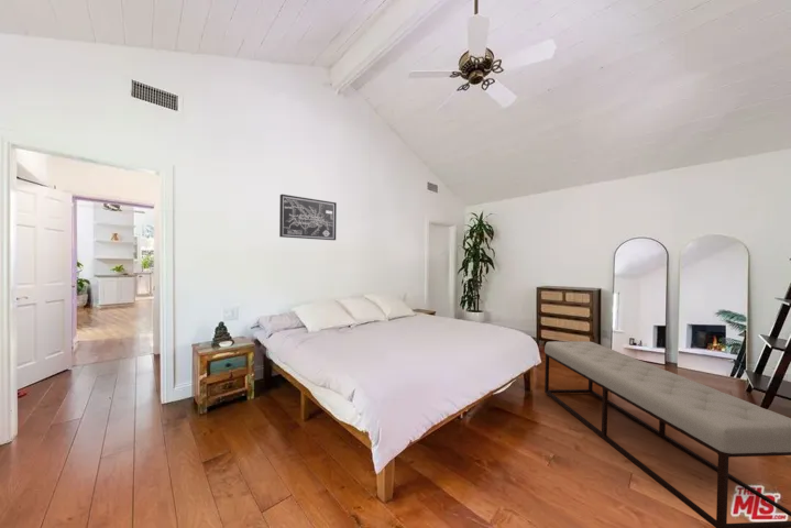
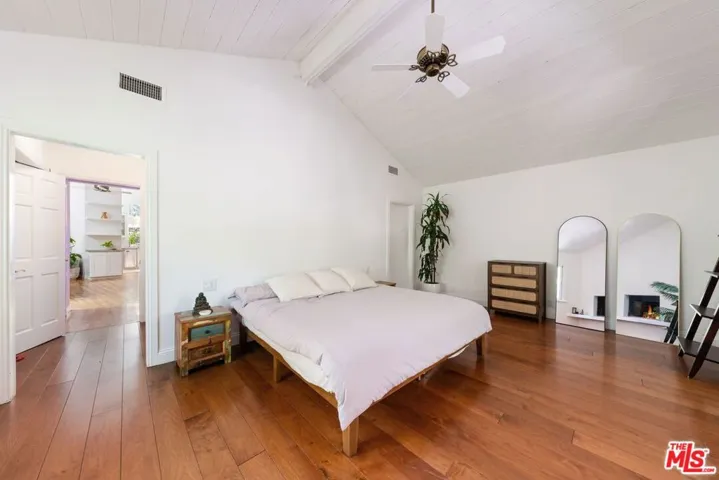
- wall art [278,194,338,241]
- bench [543,340,791,528]
